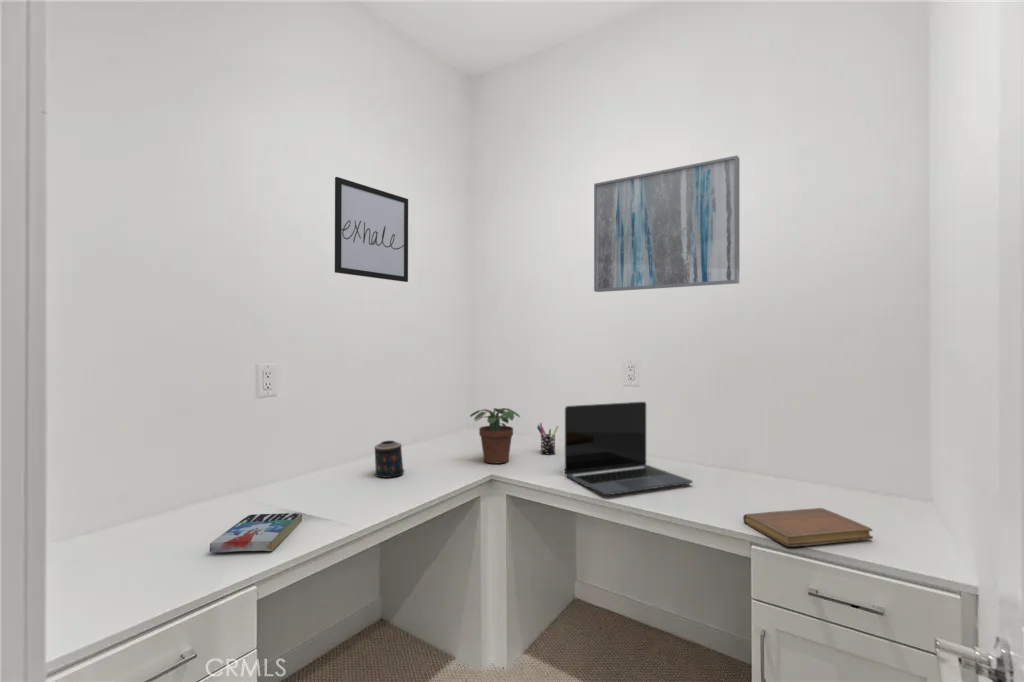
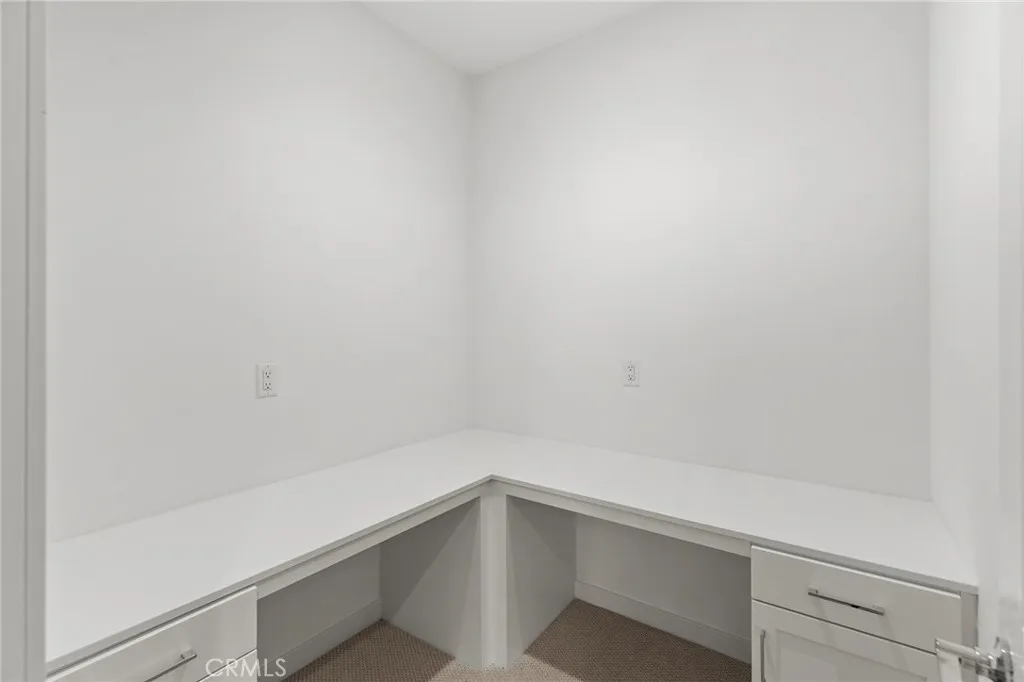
- potted plant [469,407,521,465]
- candle [373,440,405,479]
- notebook [742,507,874,548]
- laptop [564,401,694,496]
- wall art [334,176,409,283]
- book [209,512,303,553]
- wall art [593,155,740,293]
- pen holder [536,422,559,455]
